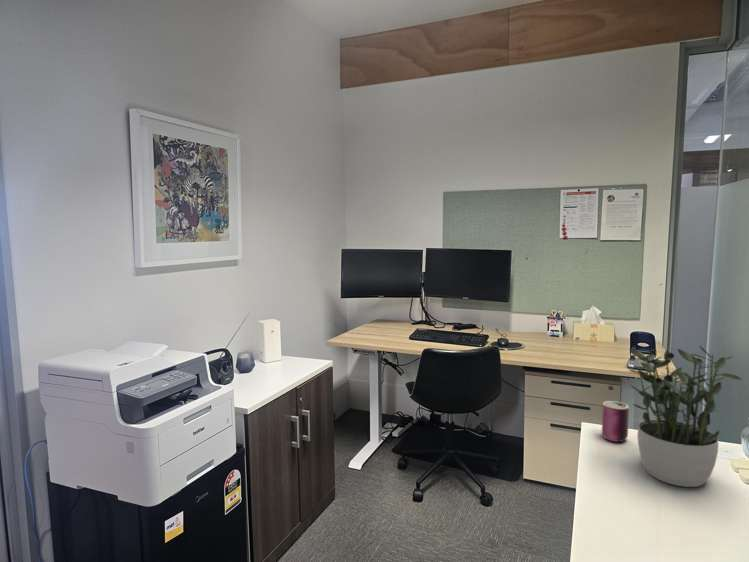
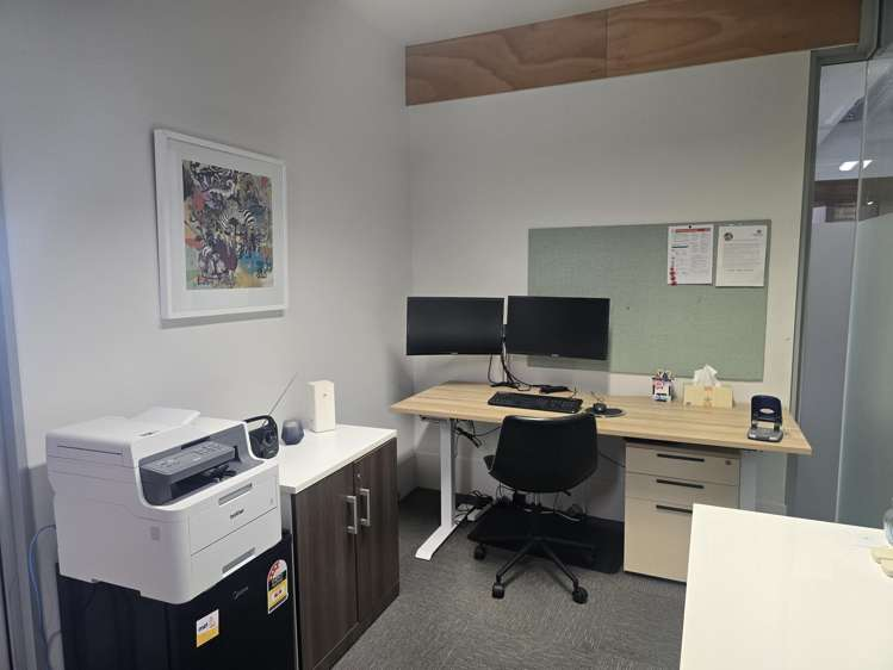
- can [601,400,630,443]
- potted plant [624,344,742,488]
